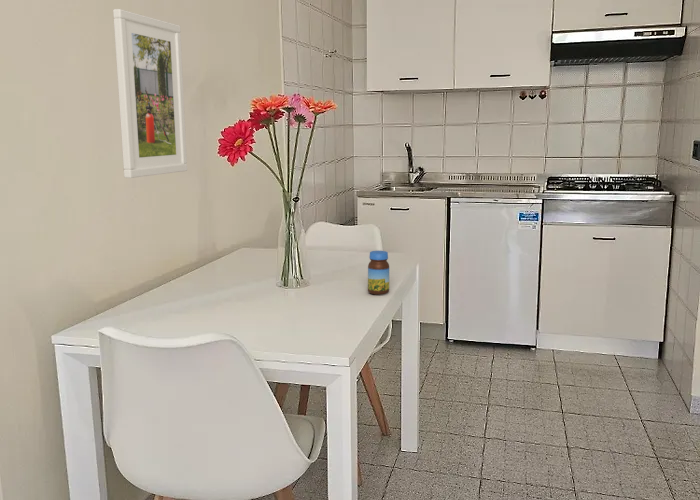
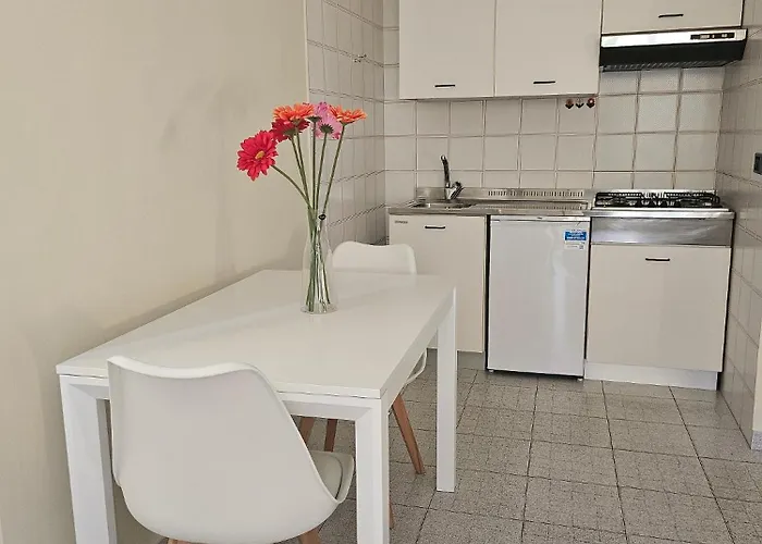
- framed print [112,8,188,179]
- jar [367,250,390,296]
